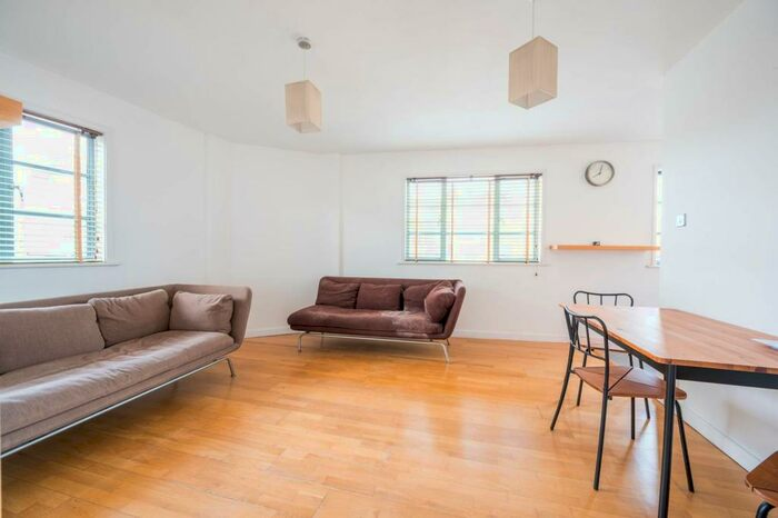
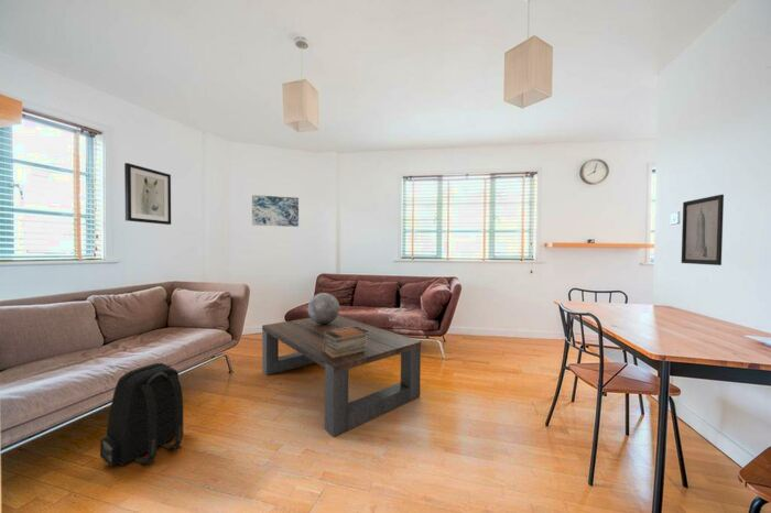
+ wall art [251,194,300,228]
+ decorative globe [307,292,340,325]
+ coffee table [261,314,422,438]
+ wall art [681,194,725,266]
+ book stack [324,327,368,358]
+ wall art [123,162,172,226]
+ backpack [99,362,184,467]
